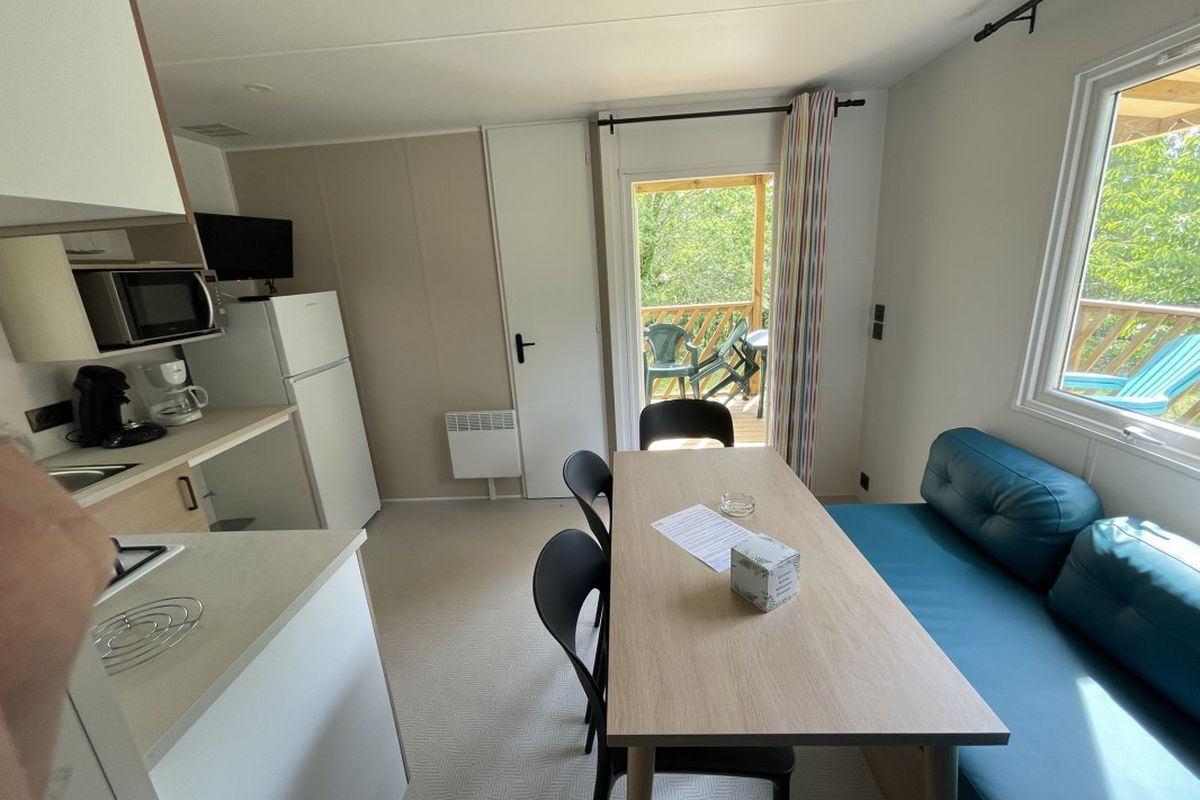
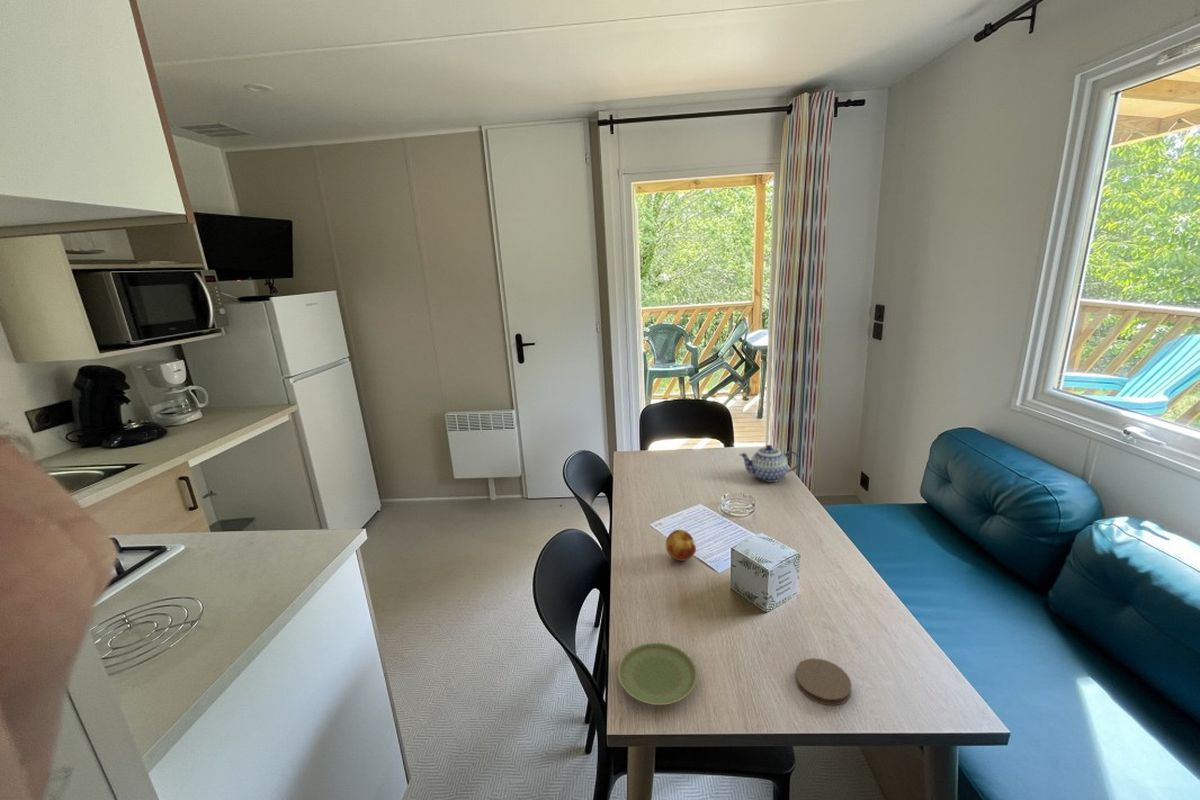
+ plate [617,642,698,706]
+ teapot [738,444,800,483]
+ fruit [665,529,697,562]
+ coaster [794,657,853,706]
